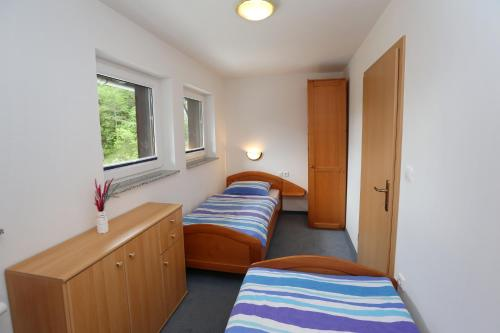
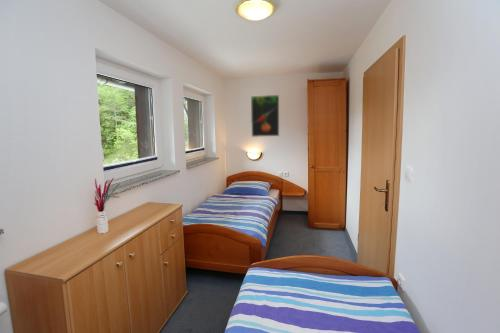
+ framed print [250,94,280,138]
